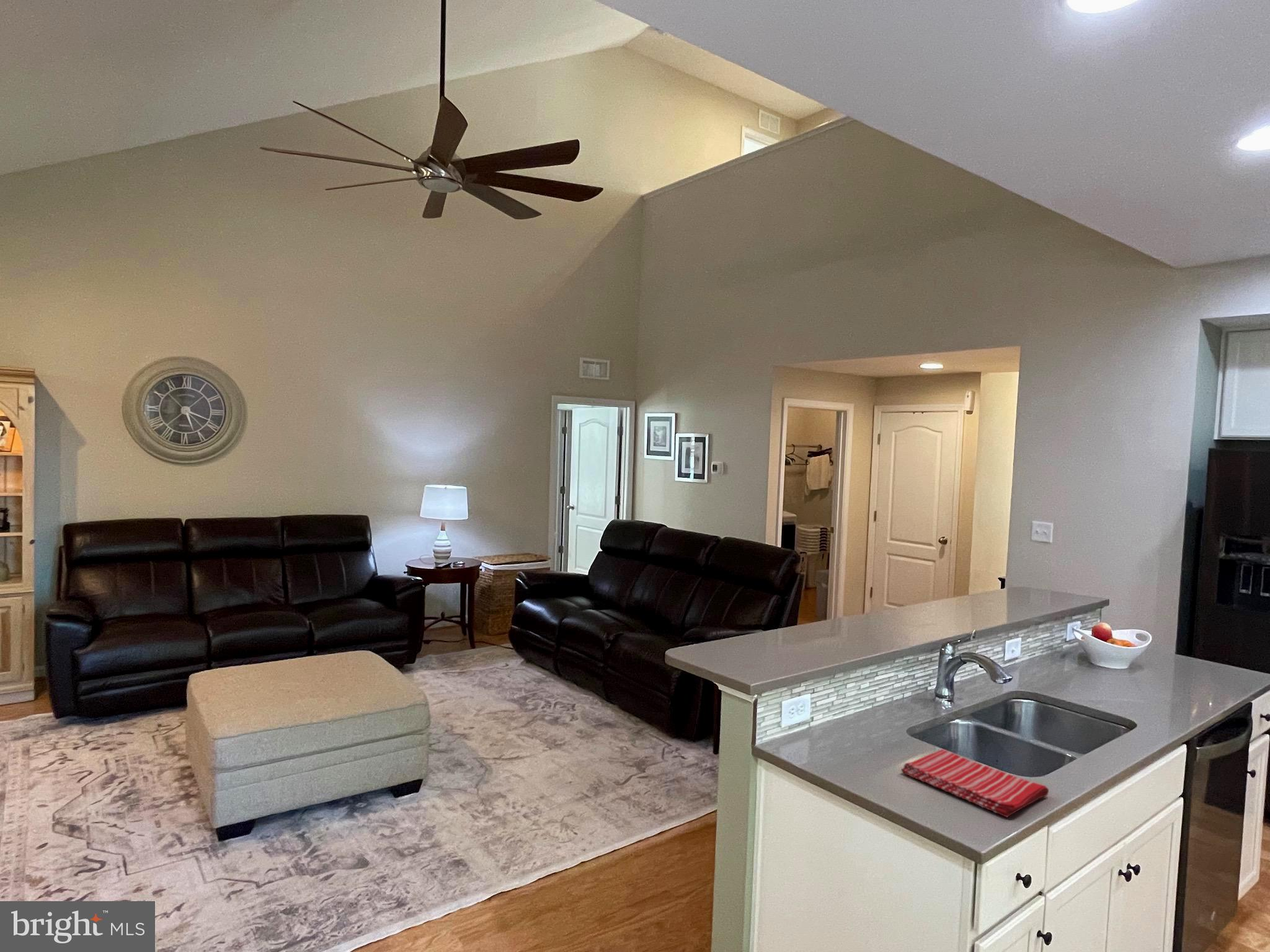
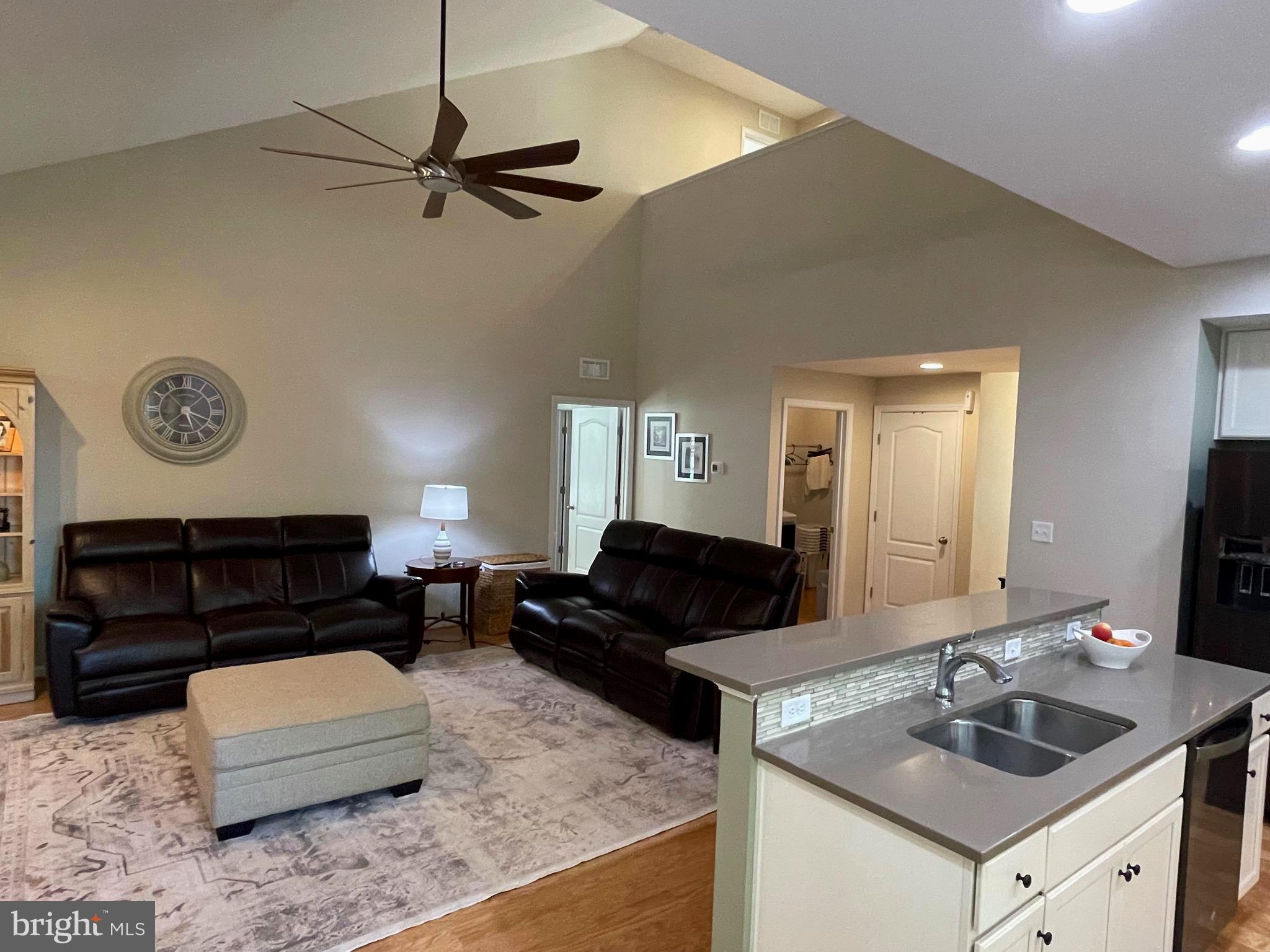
- dish towel [900,749,1049,818]
